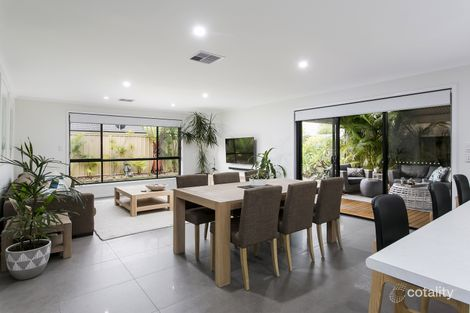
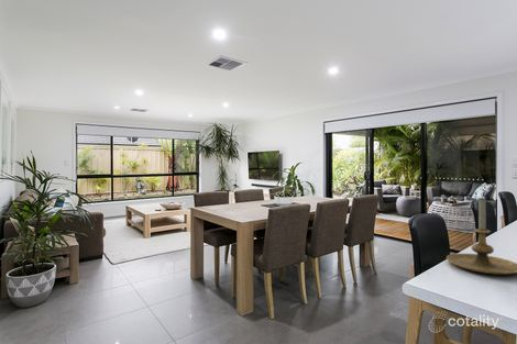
+ candle holder [446,196,517,276]
